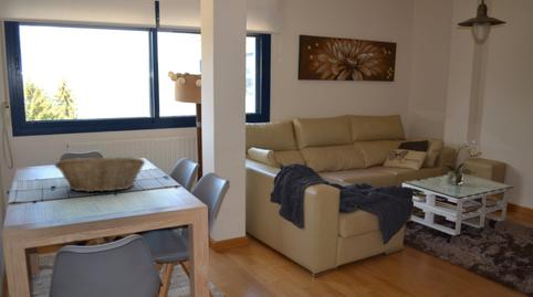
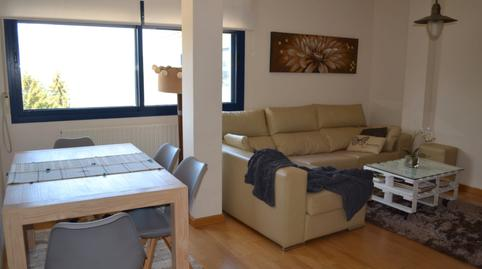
- fruit basket [53,156,146,193]
